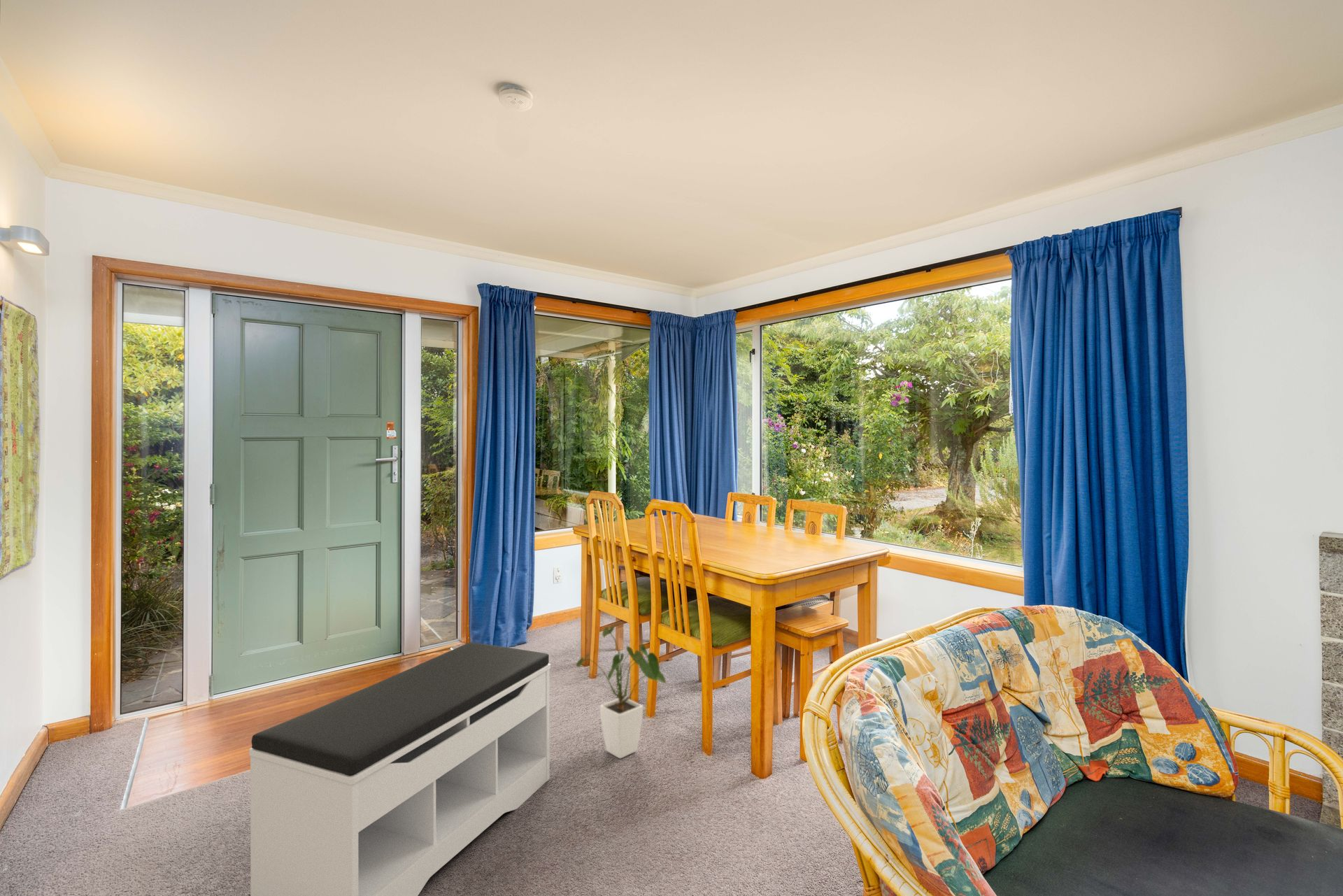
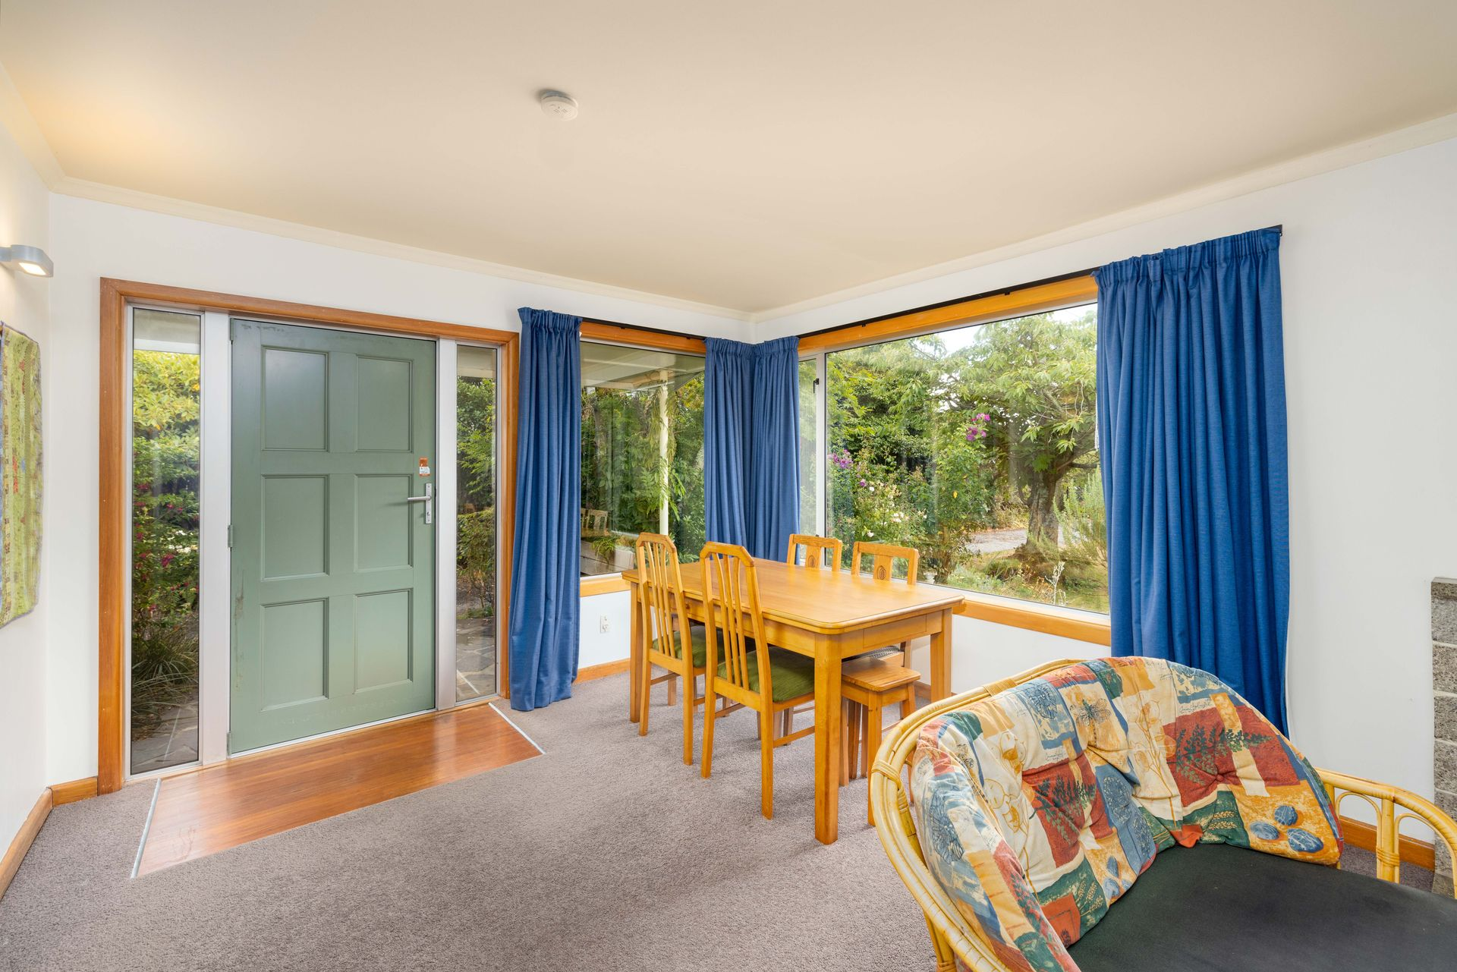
- house plant [575,626,668,759]
- bench [248,642,551,896]
